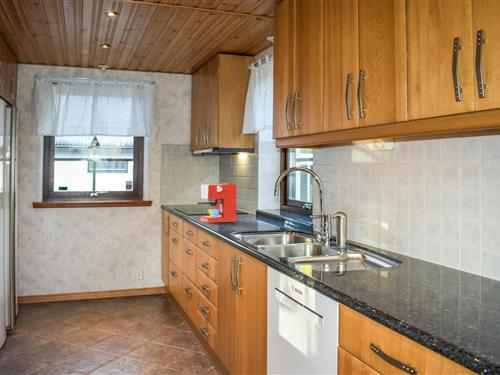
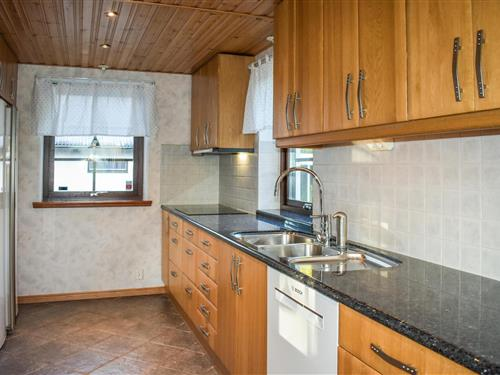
- coffee maker [195,183,237,224]
